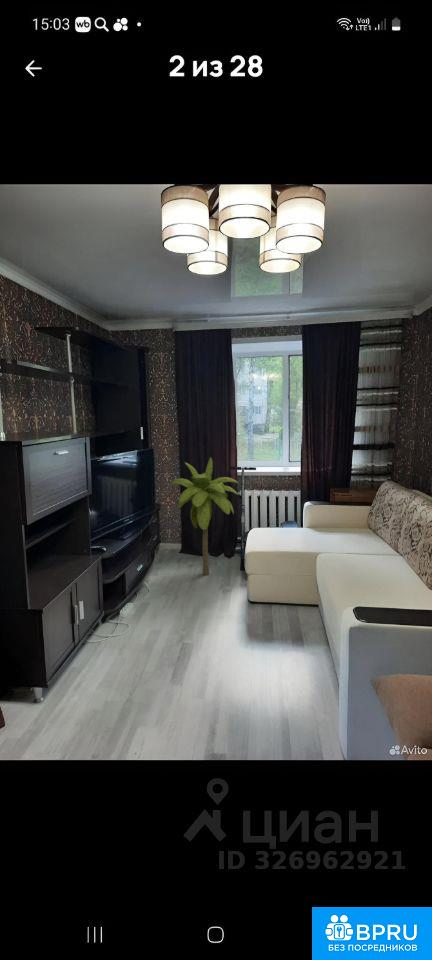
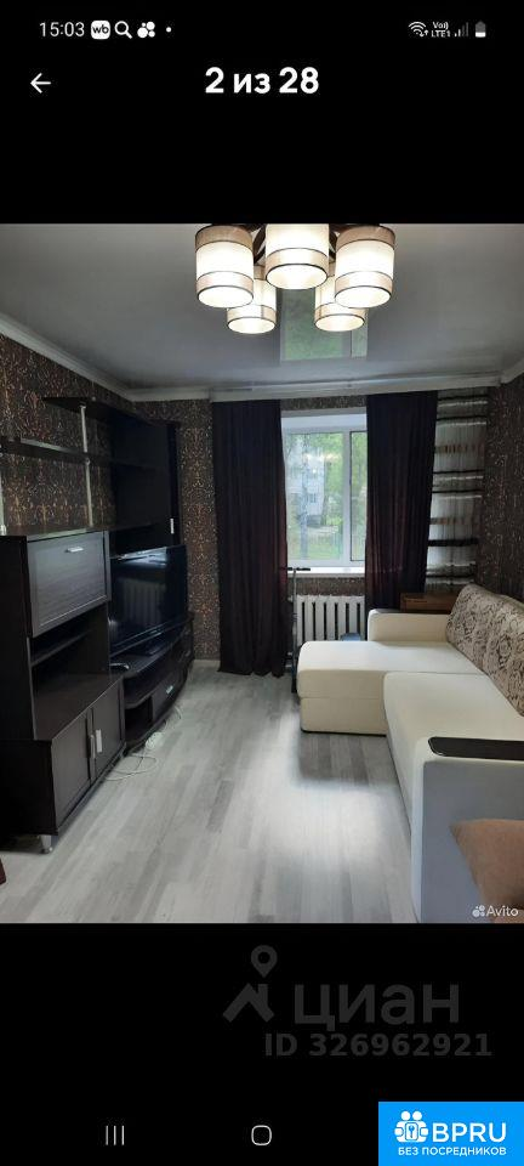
- palm tree [169,456,239,576]
